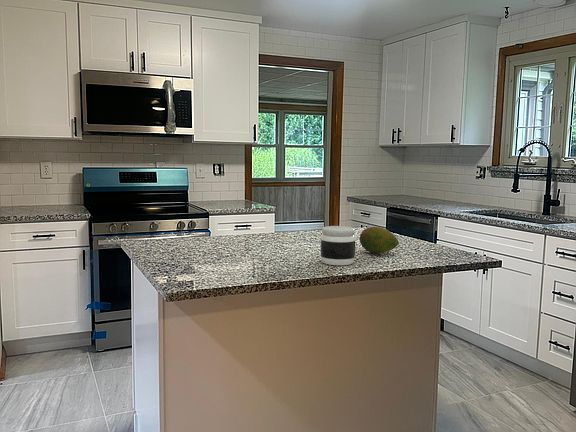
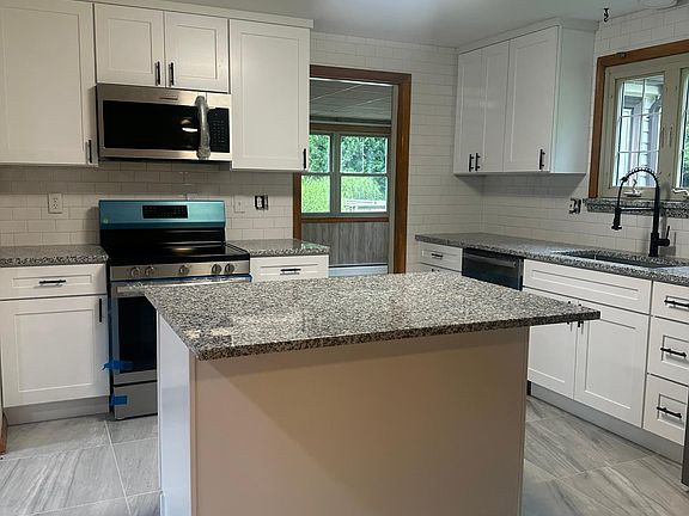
- jar [320,225,356,266]
- fruit [358,226,400,254]
